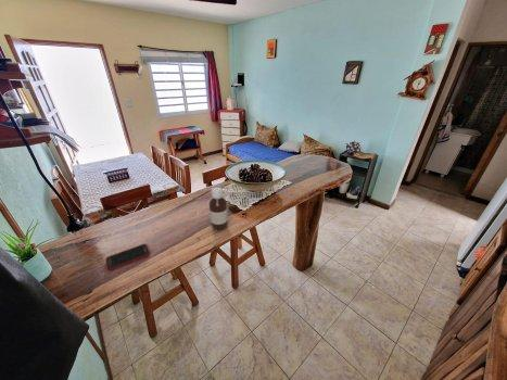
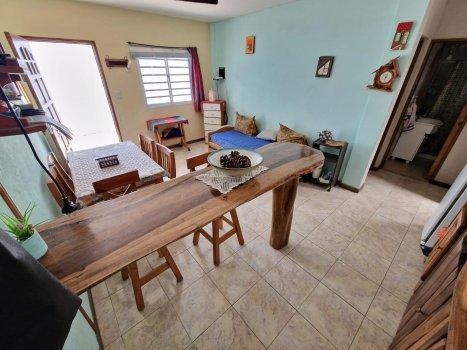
- bottle [208,187,229,231]
- cell phone [105,243,151,273]
